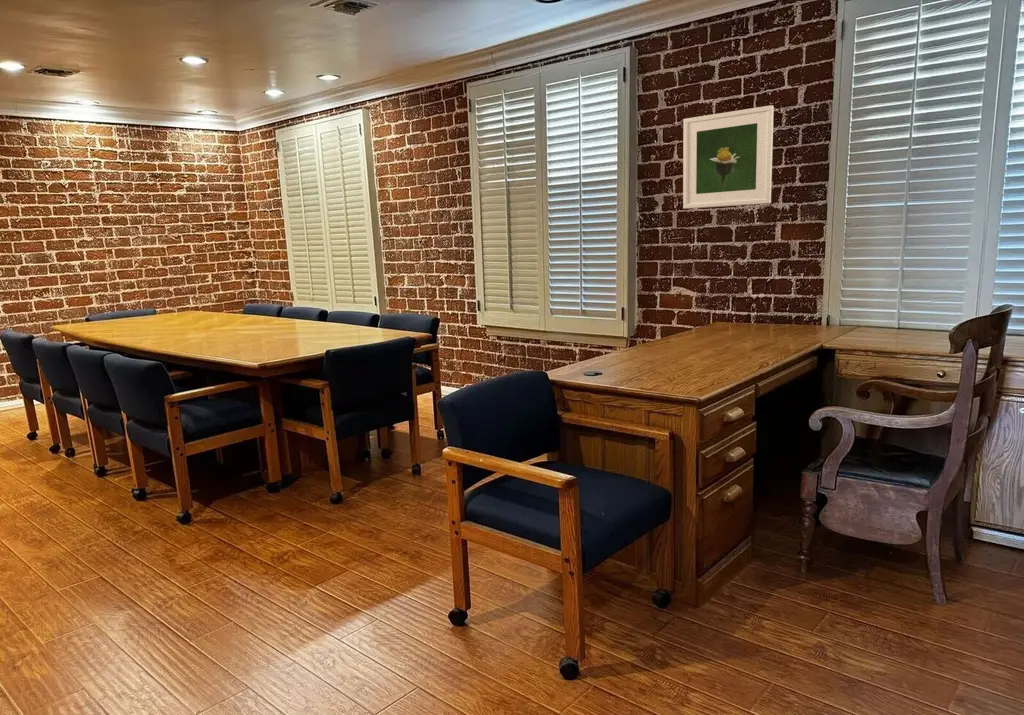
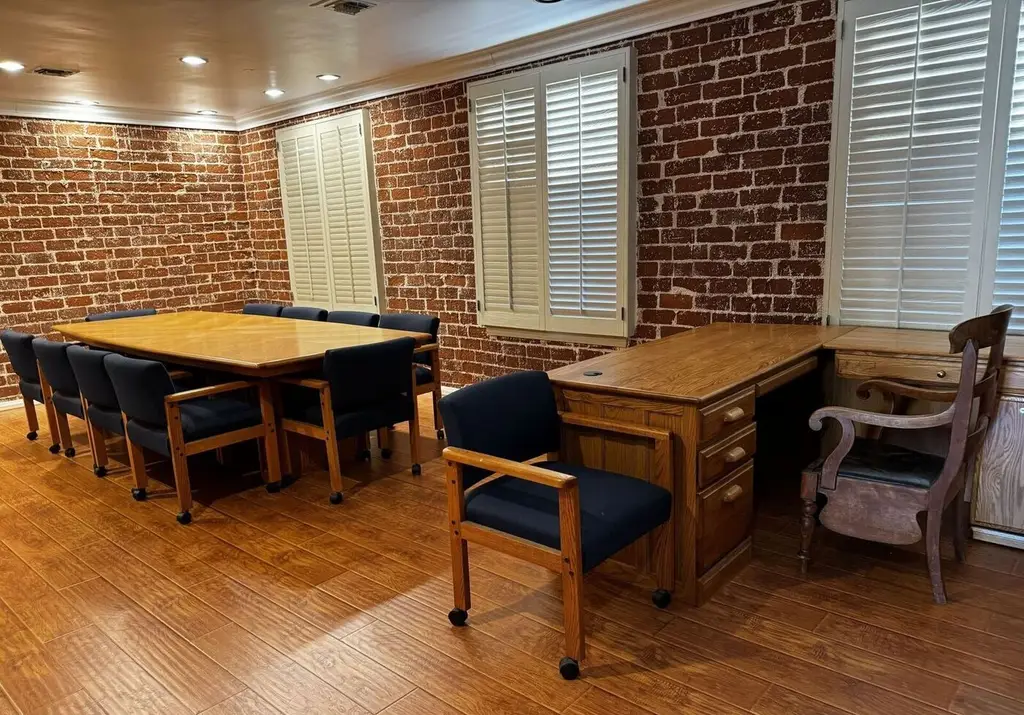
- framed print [682,104,775,210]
